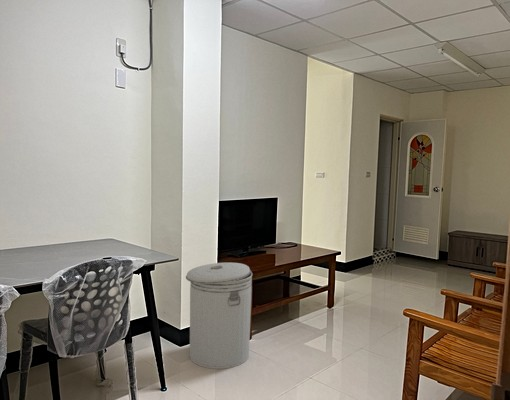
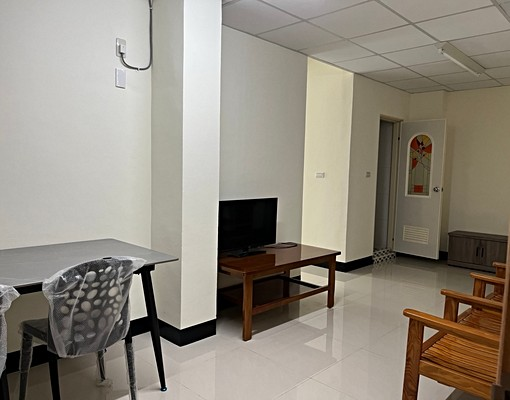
- can [185,262,253,370]
